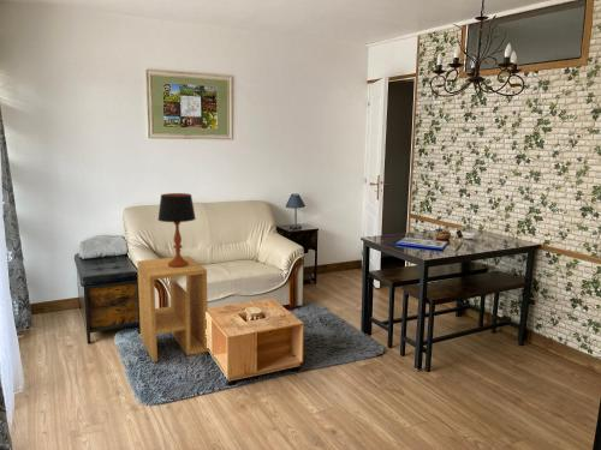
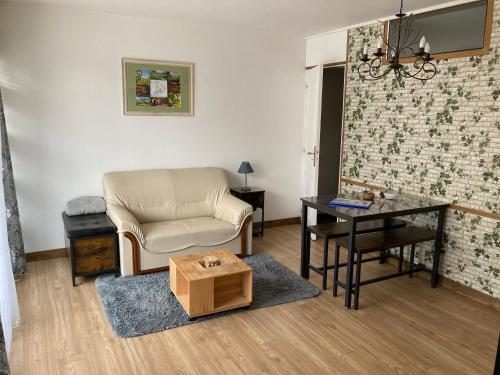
- table lamp [157,192,197,268]
- side table [136,254,209,364]
